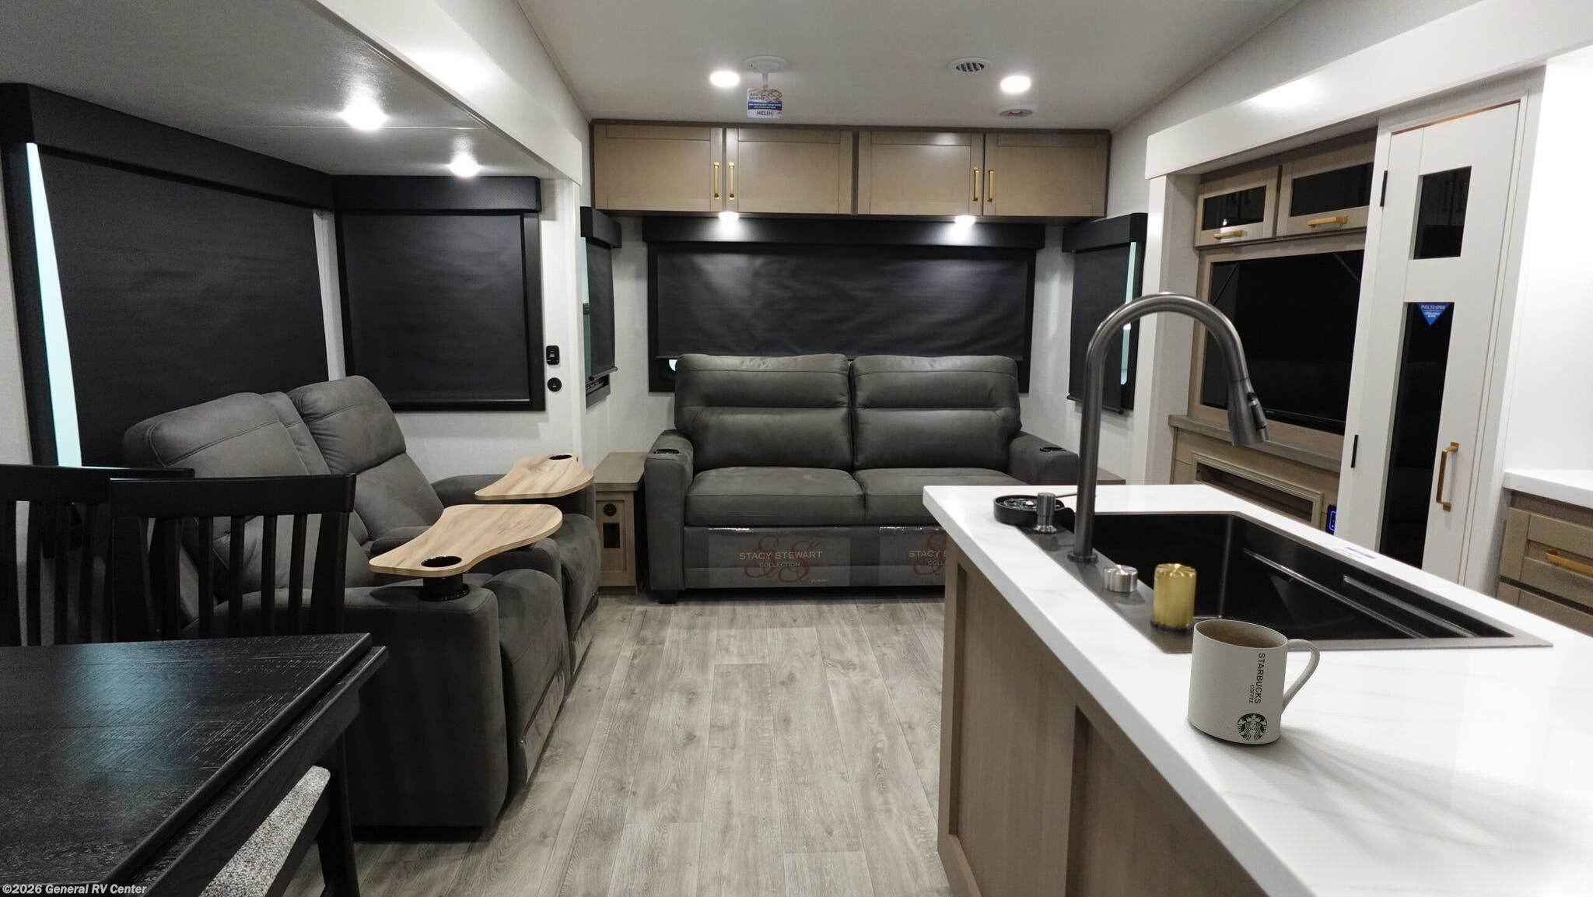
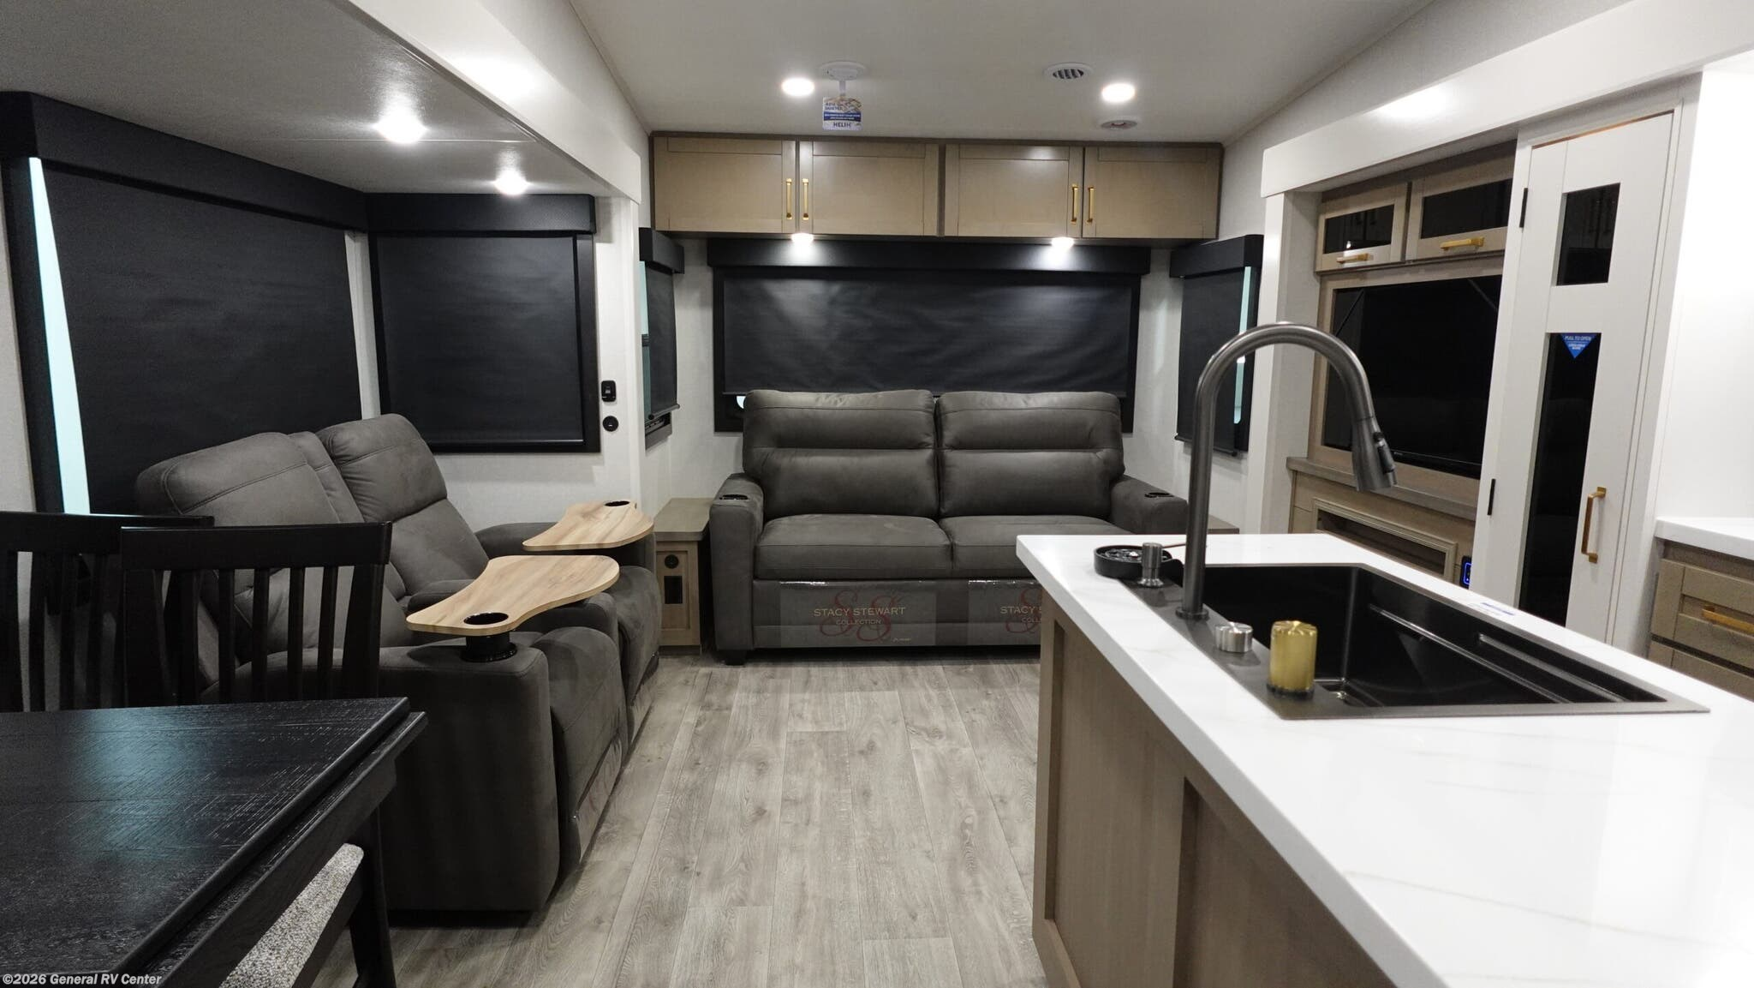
- mug [1187,618,1321,745]
